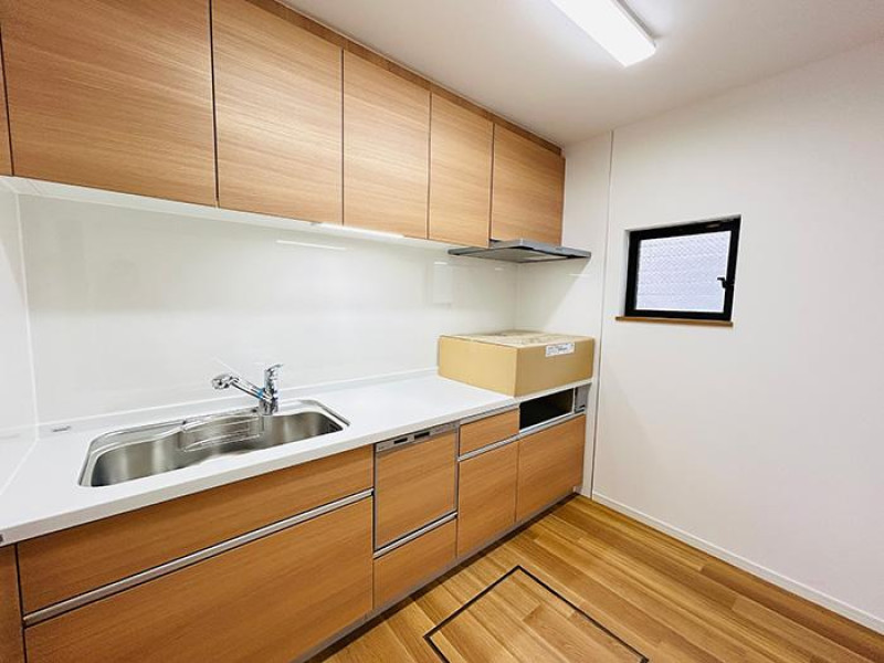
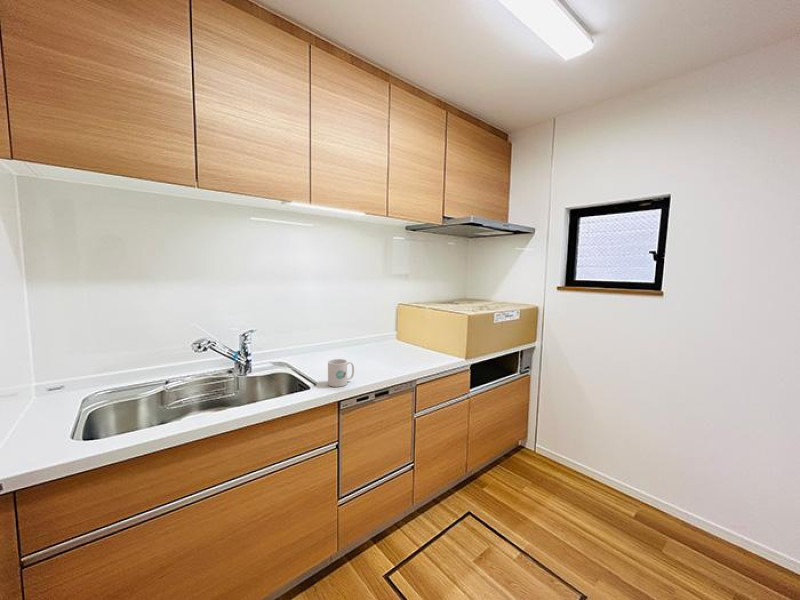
+ mug [327,358,355,388]
